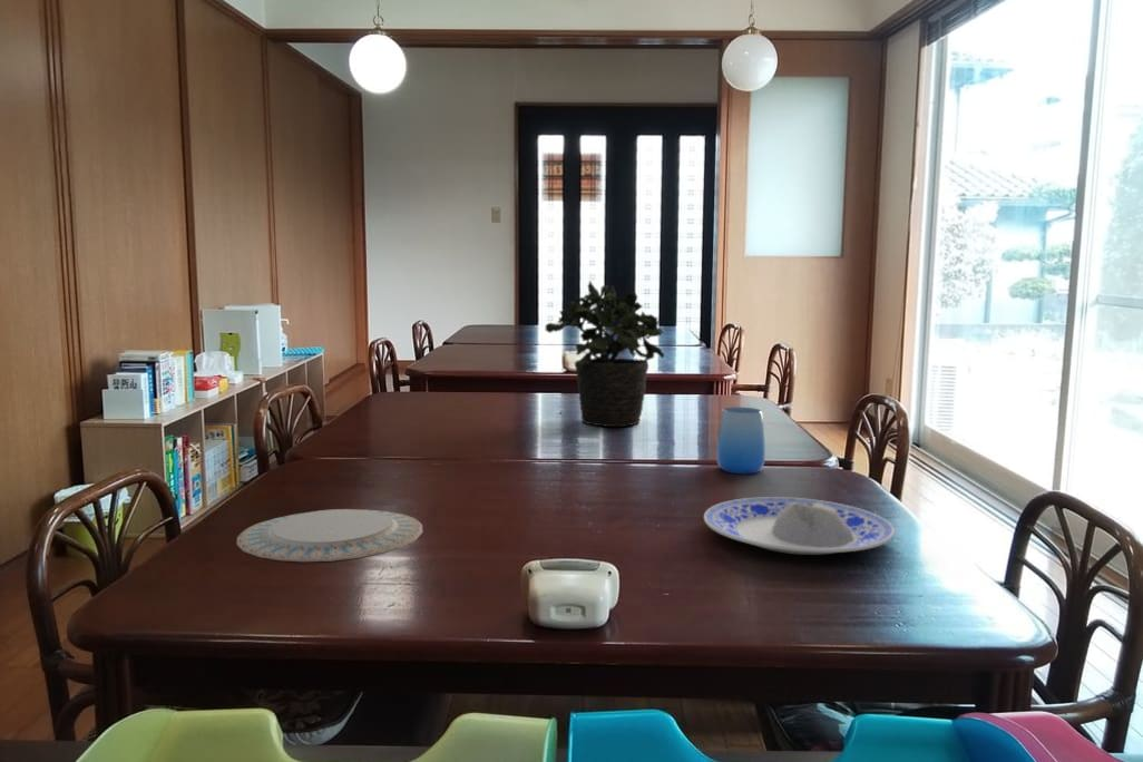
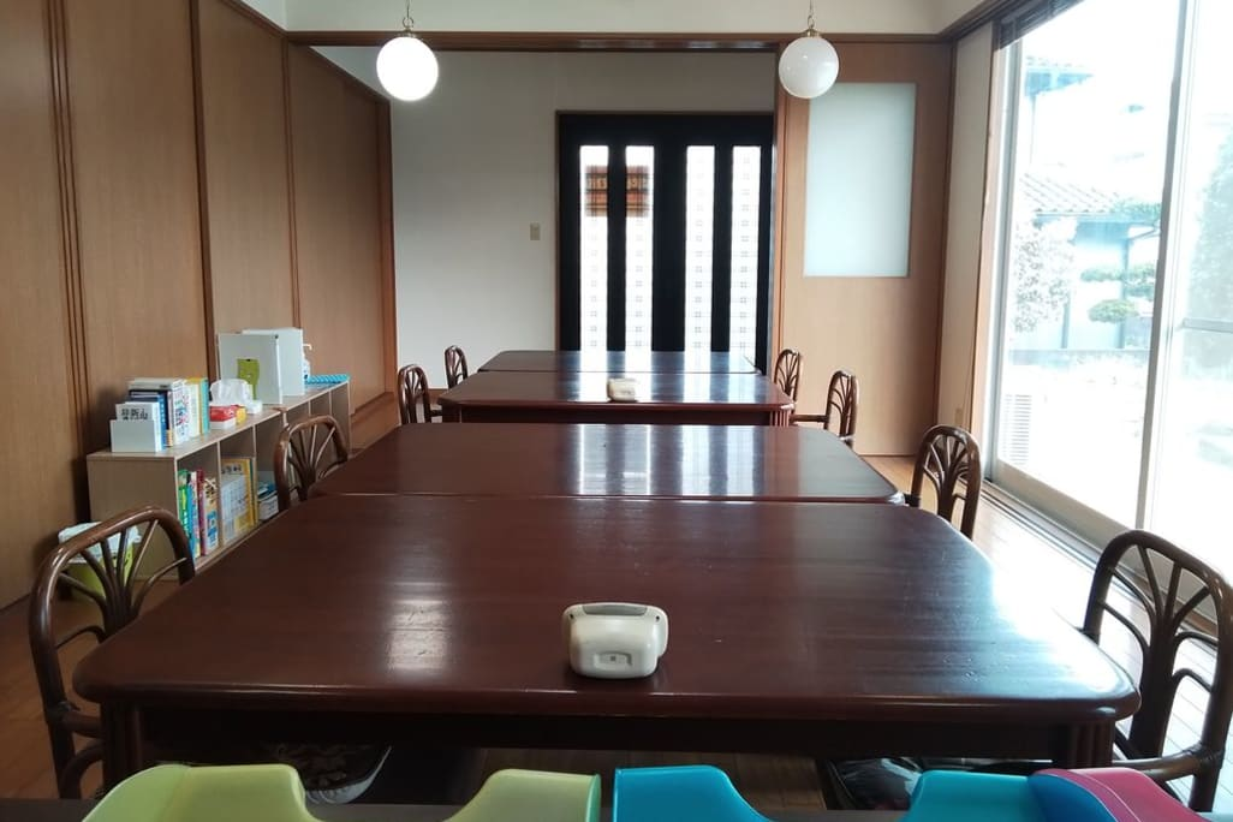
- potted plant [545,280,665,428]
- chinaware [236,508,423,563]
- cup [715,407,766,475]
- plate [703,496,896,556]
